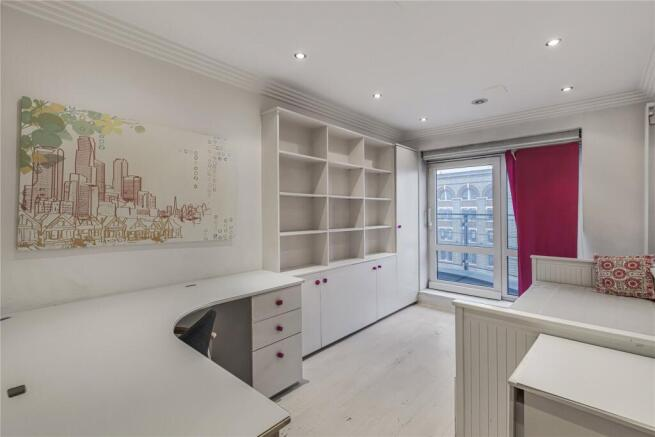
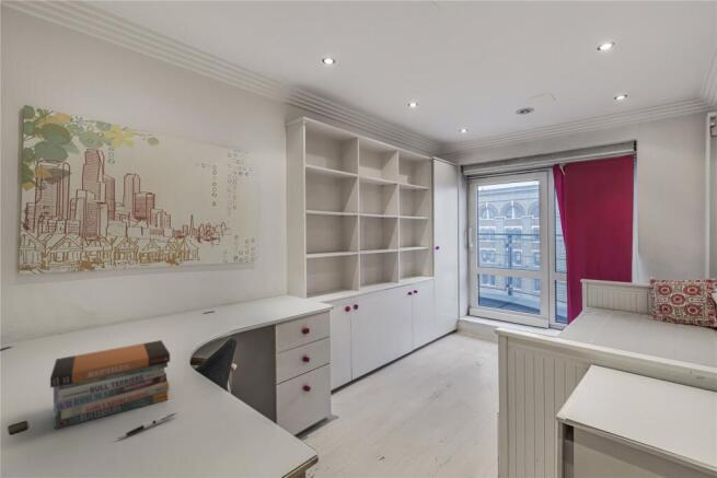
+ pen [116,410,178,440]
+ book stack [49,339,171,430]
